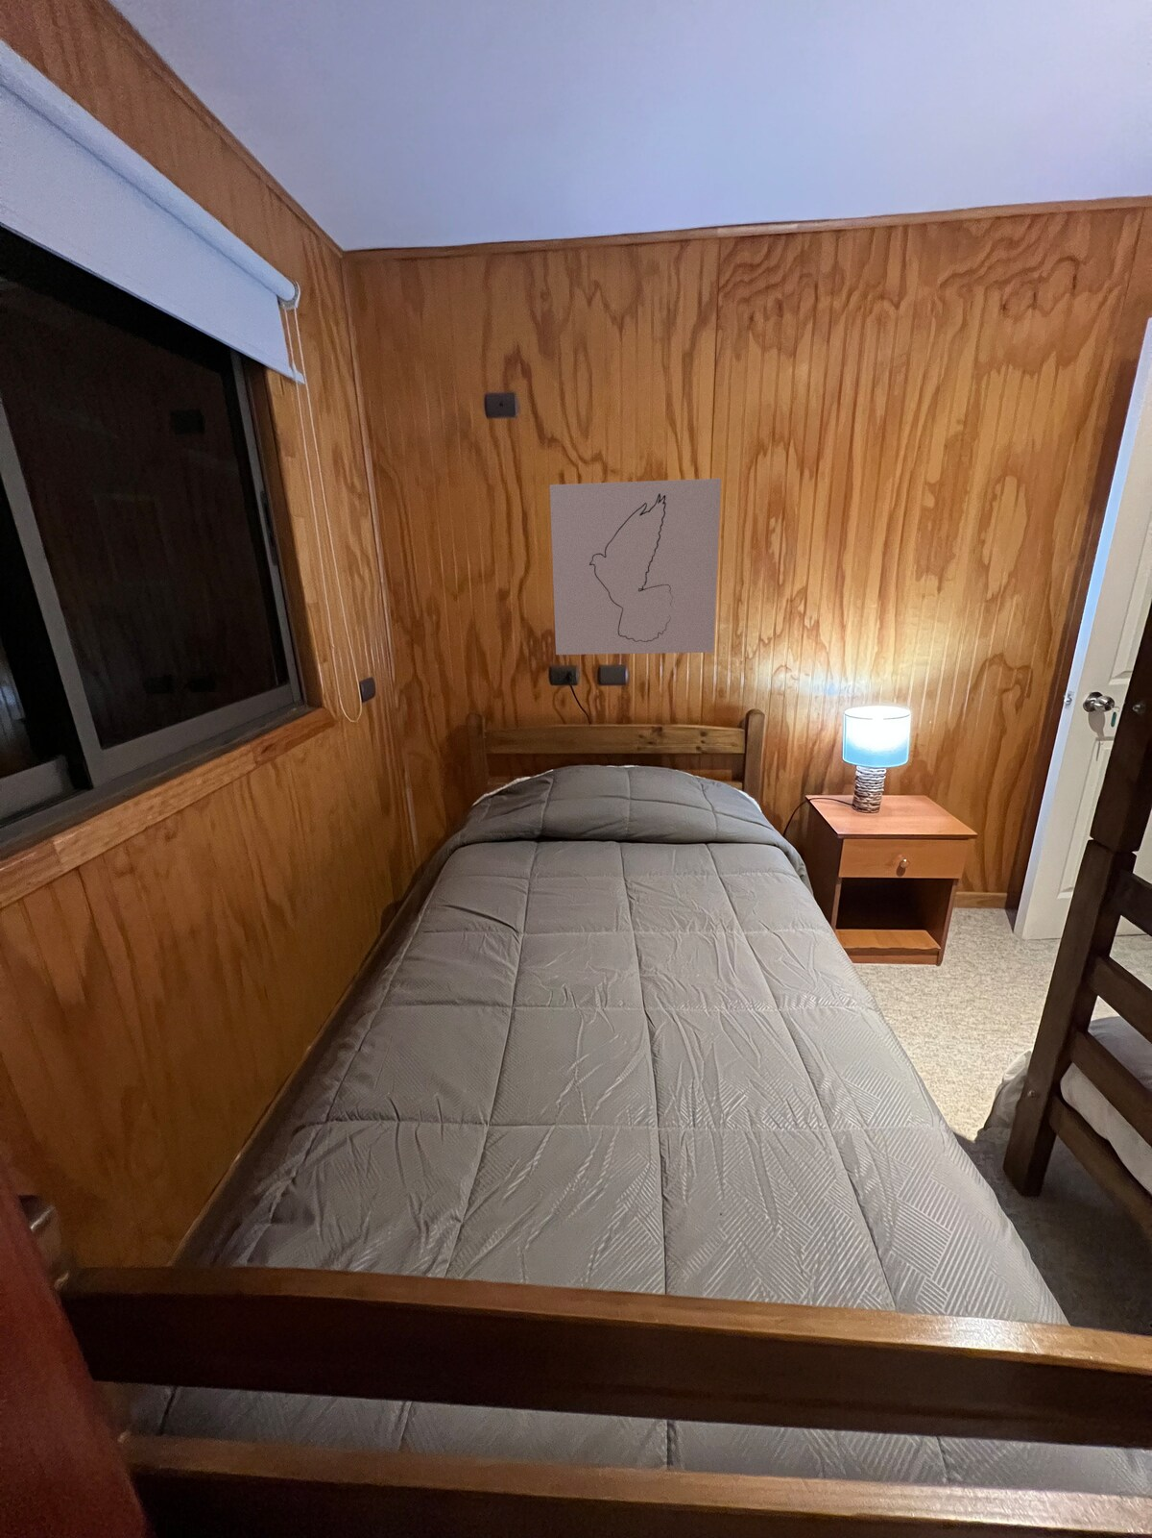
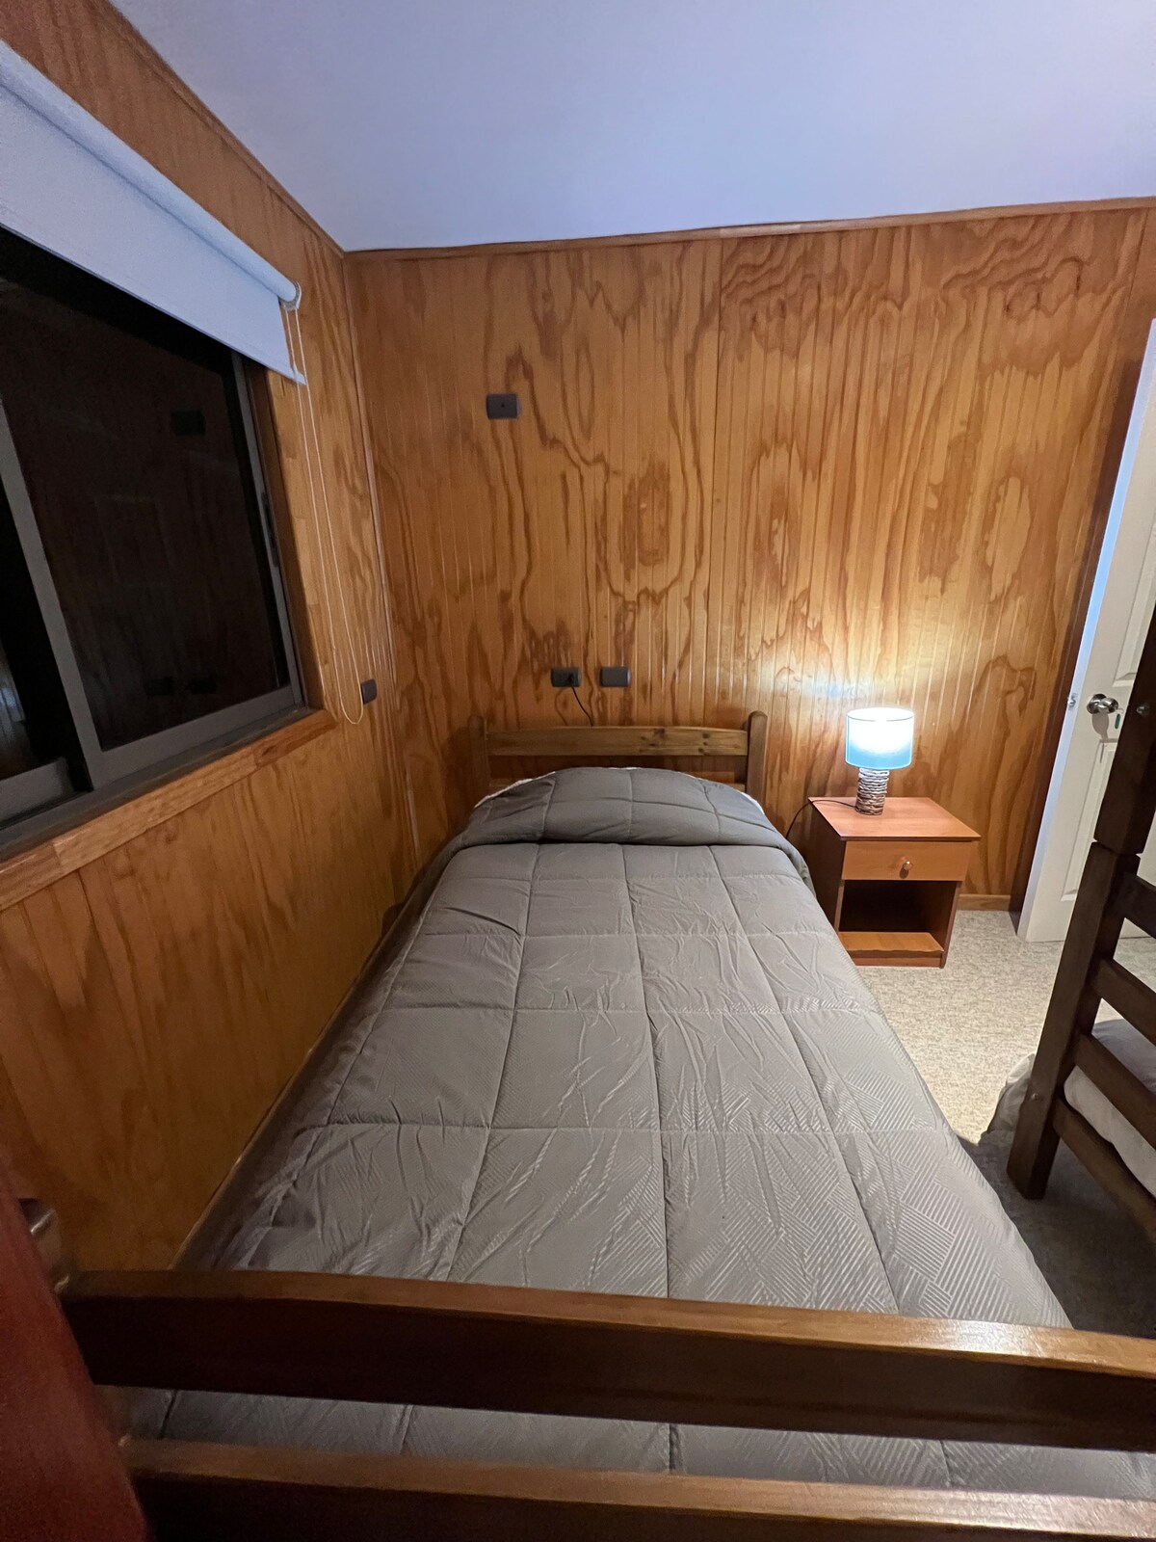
- wall art [549,477,722,655]
